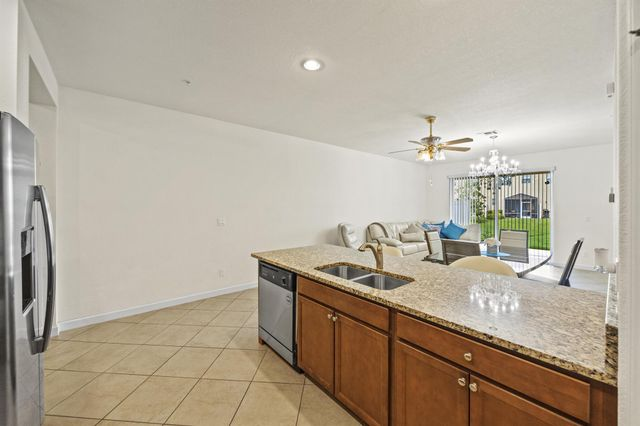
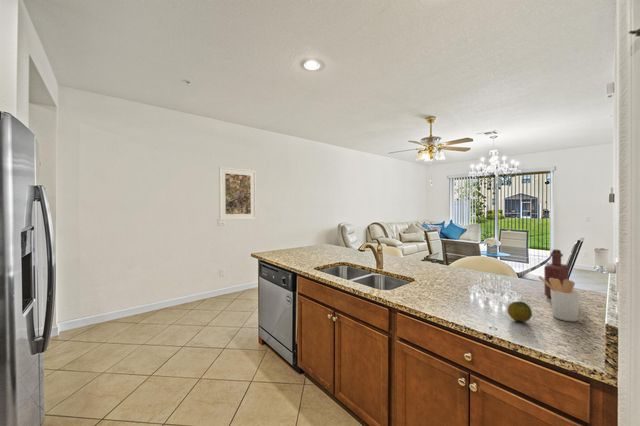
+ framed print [218,166,257,221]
+ utensil holder [538,275,581,322]
+ bottle [543,248,570,298]
+ fruit [507,300,533,323]
